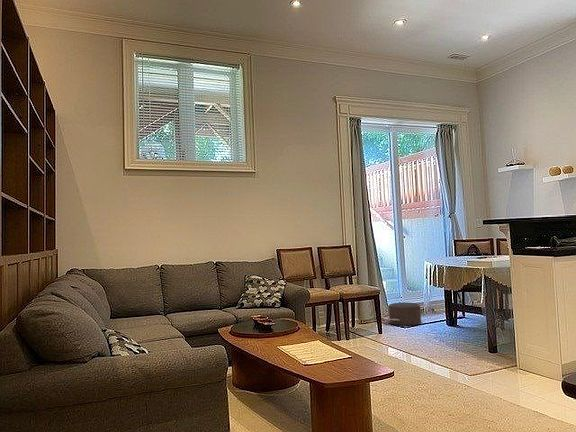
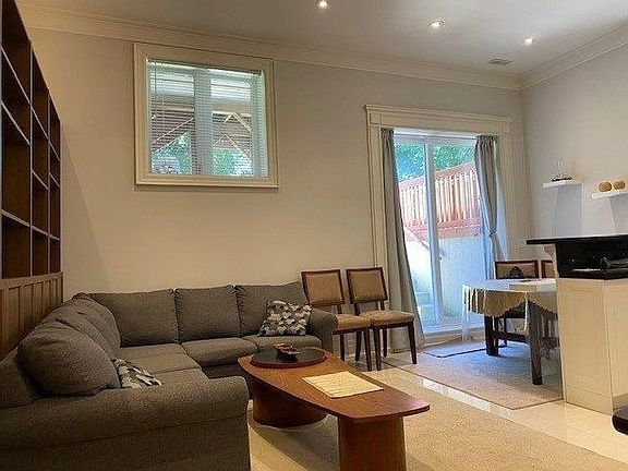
- pouf [382,302,422,326]
